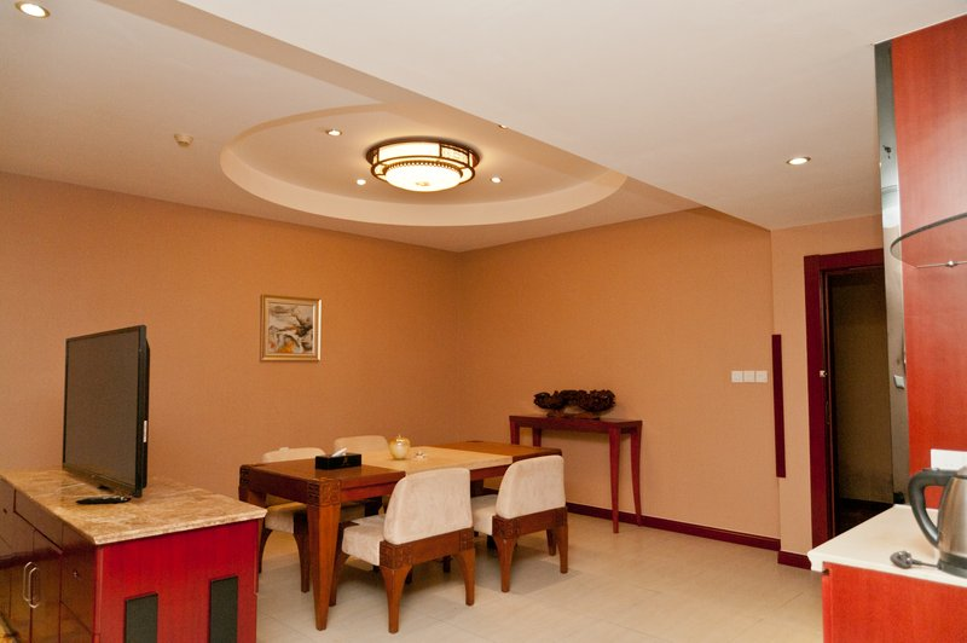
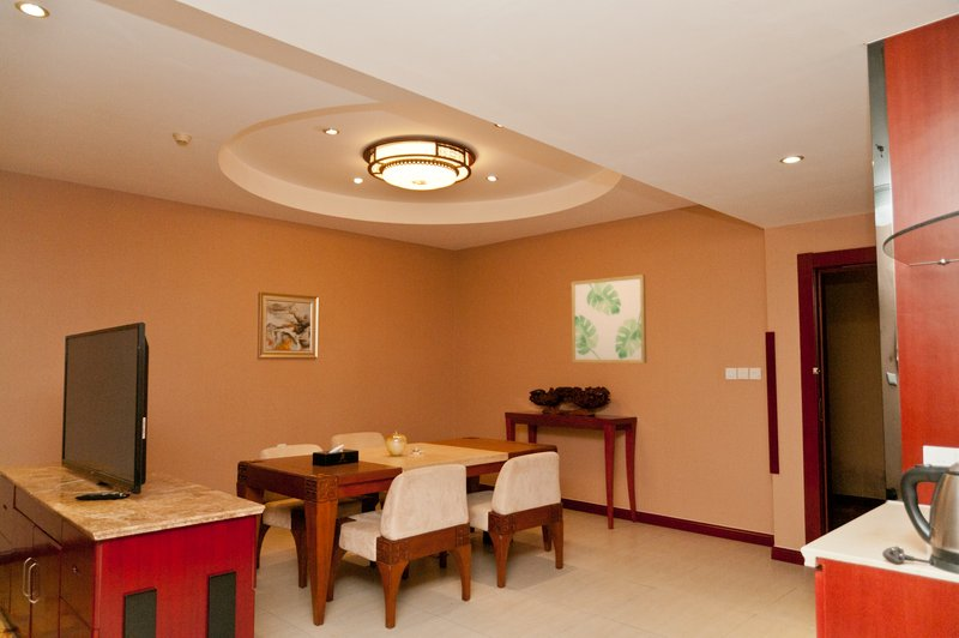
+ wall art [571,273,647,365]
